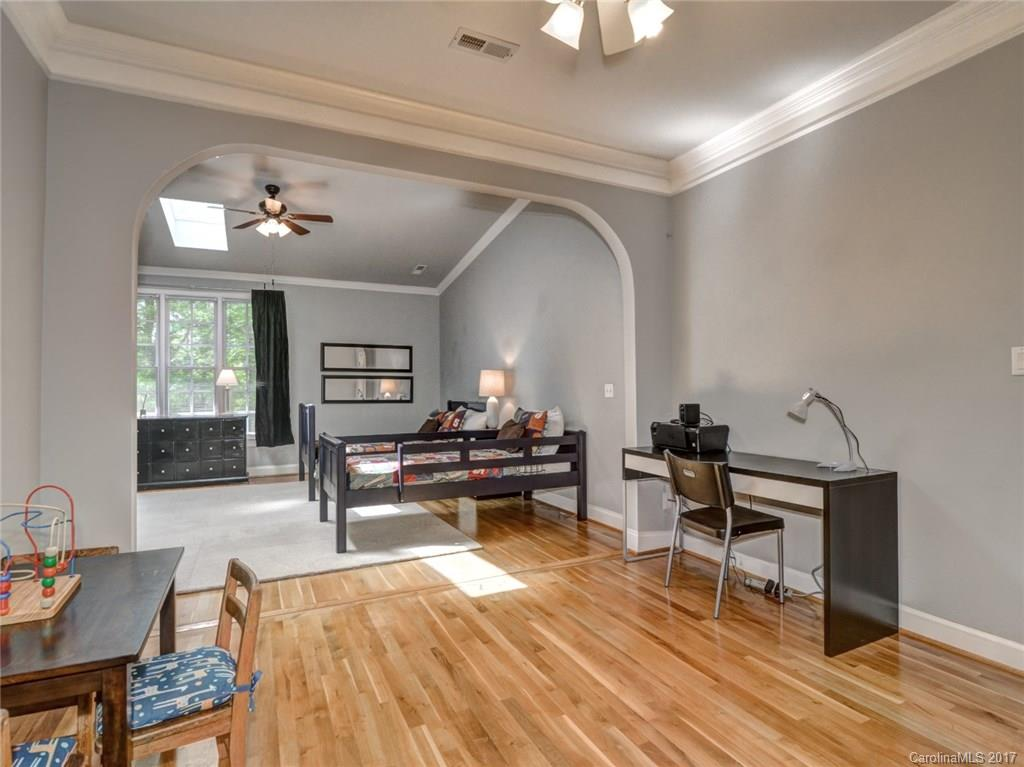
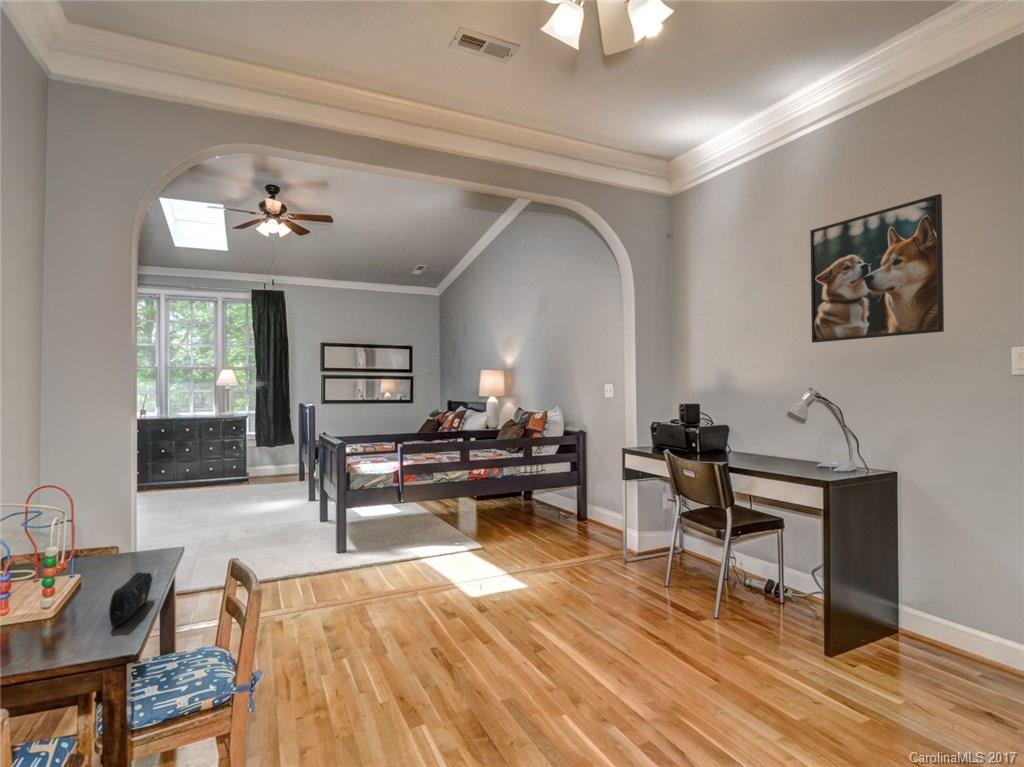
+ pencil case [108,571,154,628]
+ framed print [809,193,945,344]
